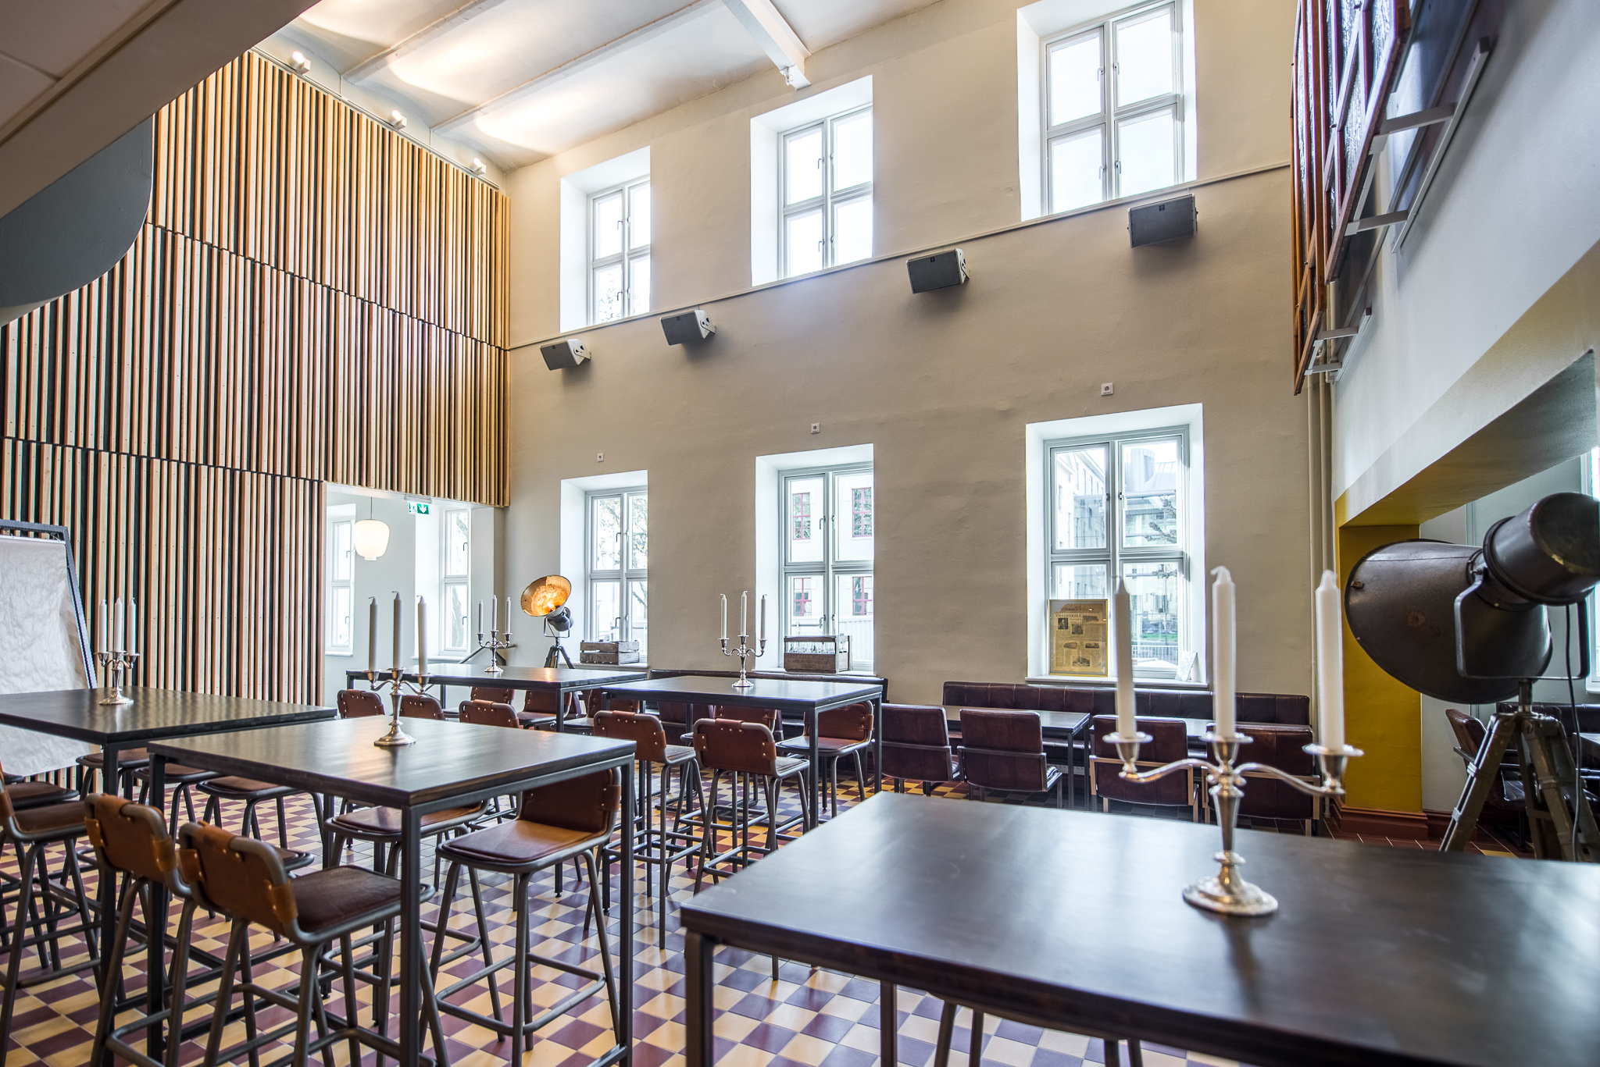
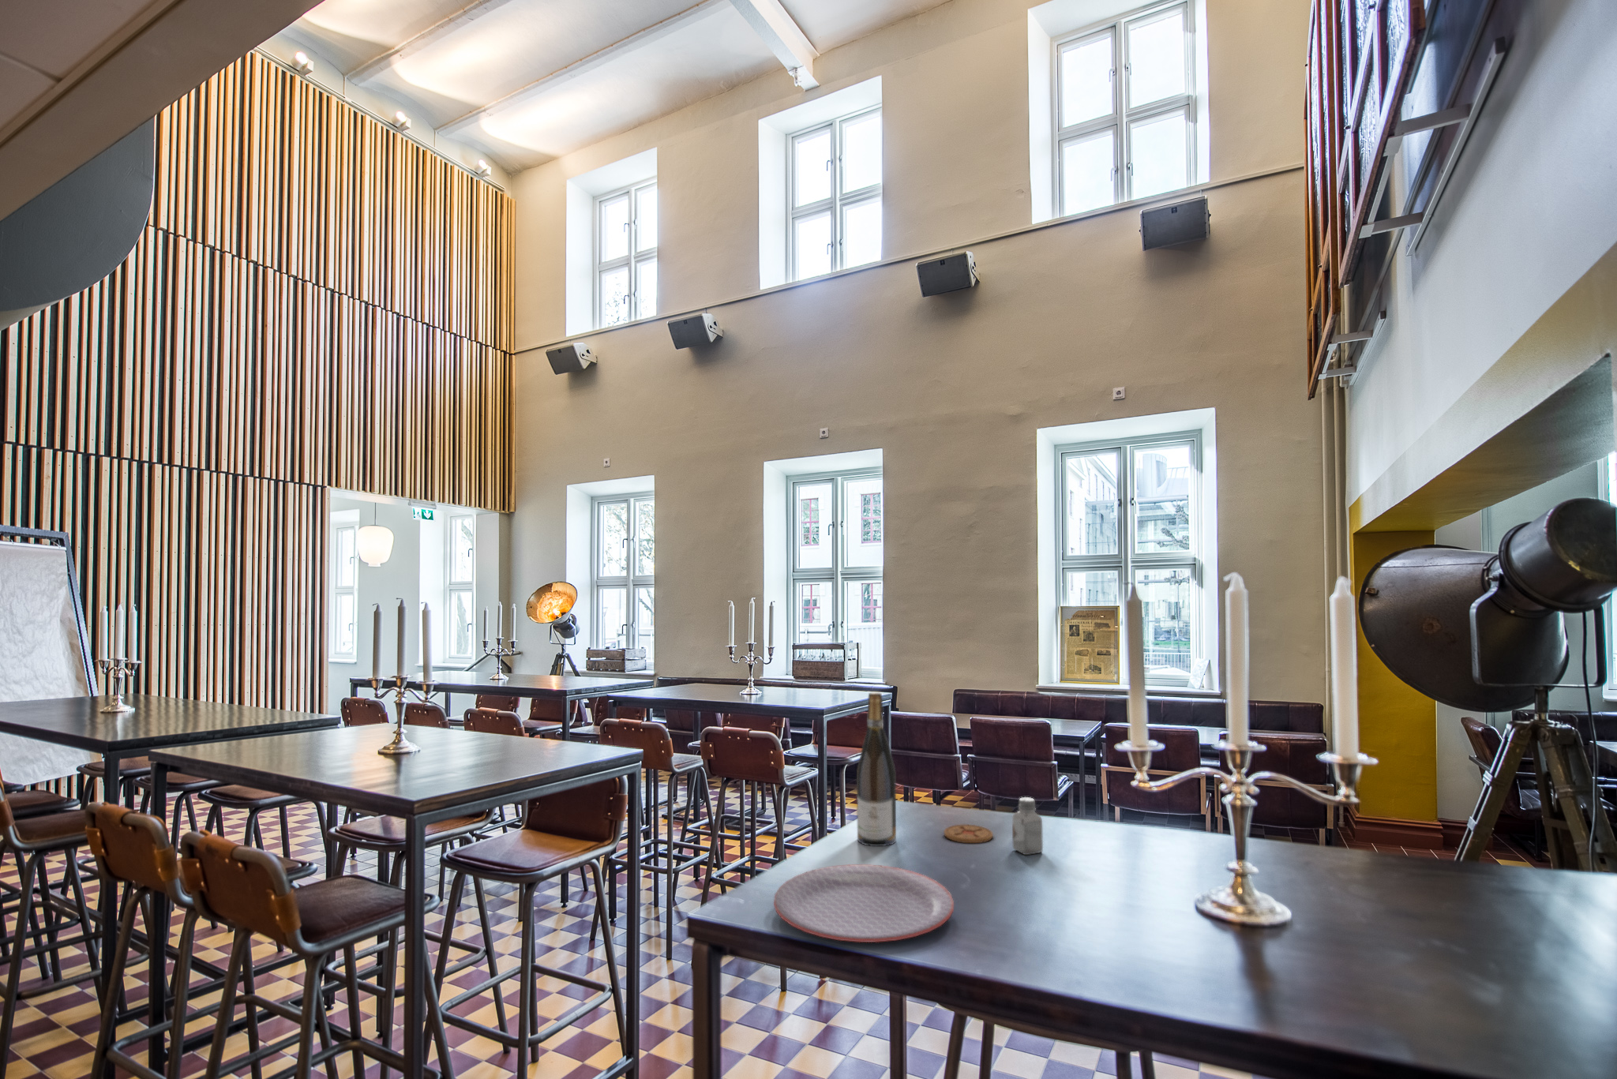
+ wine bottle [856,691,897,847]
+ plate [773,863,955,943]
+ coaster [944,824,995,844]
+ saltshaker [1011,796,1044,856]
